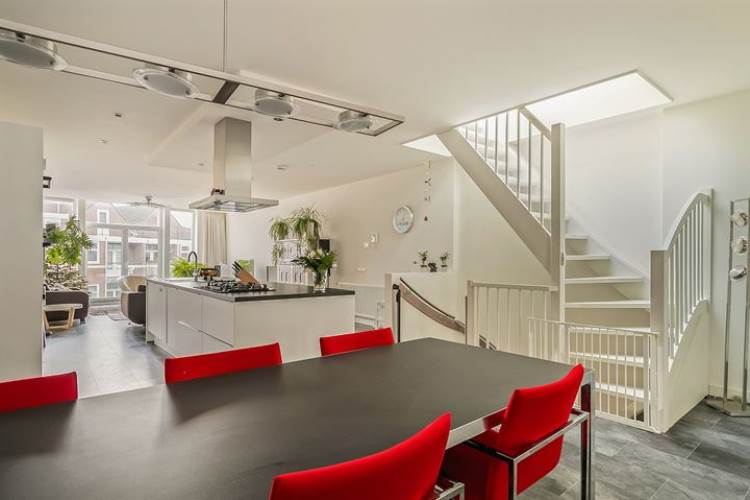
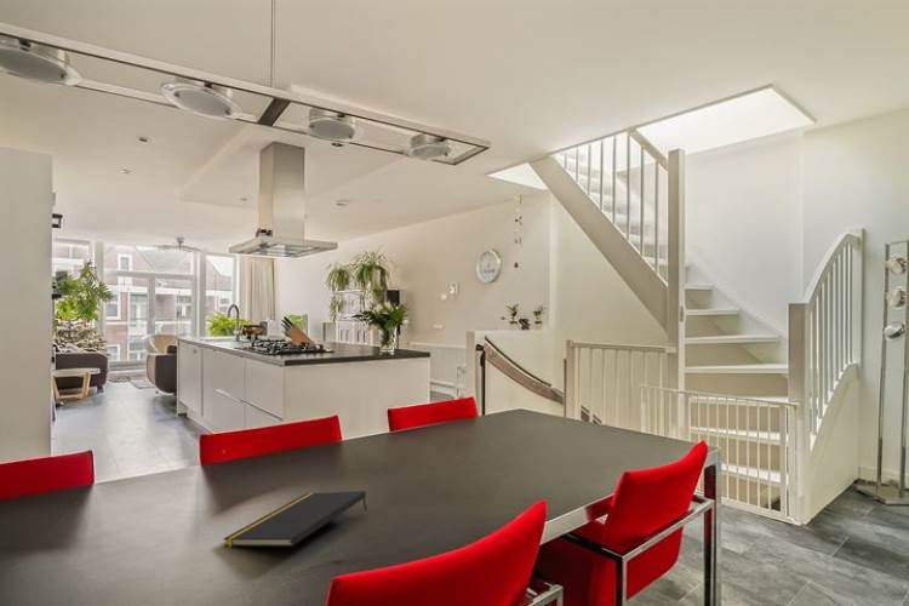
+ notepad [222,490,367,548]
